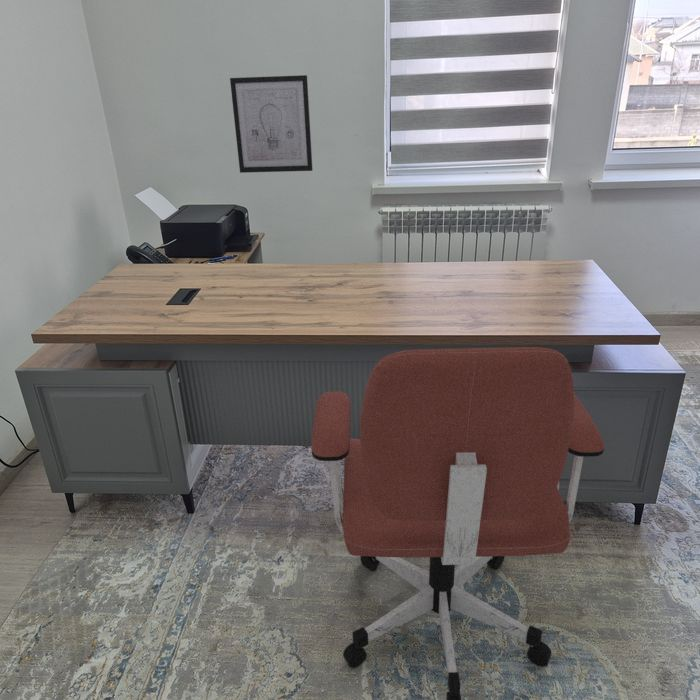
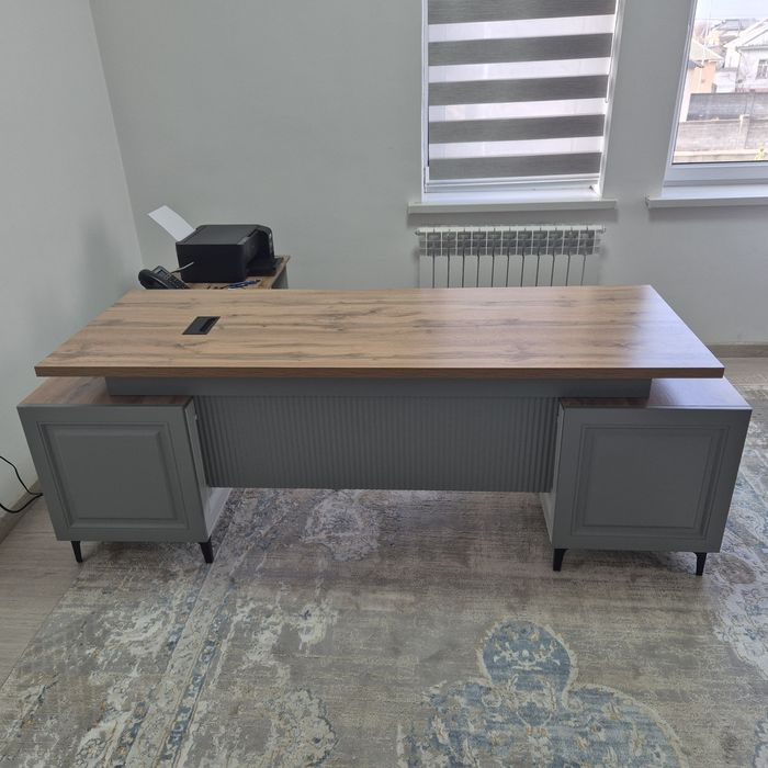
- office chair [310,346,605,700]
- wall art [229,74,313,174]
